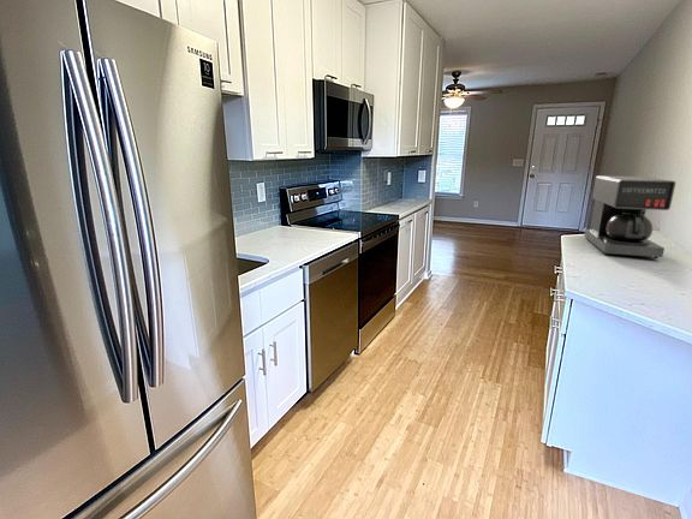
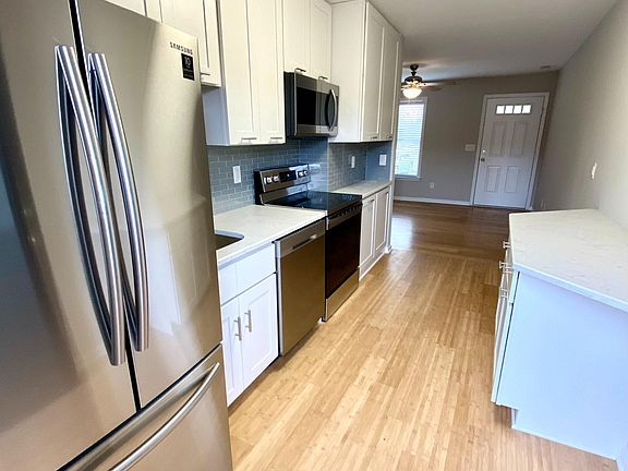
- coffee maker [583,174,676,260]
